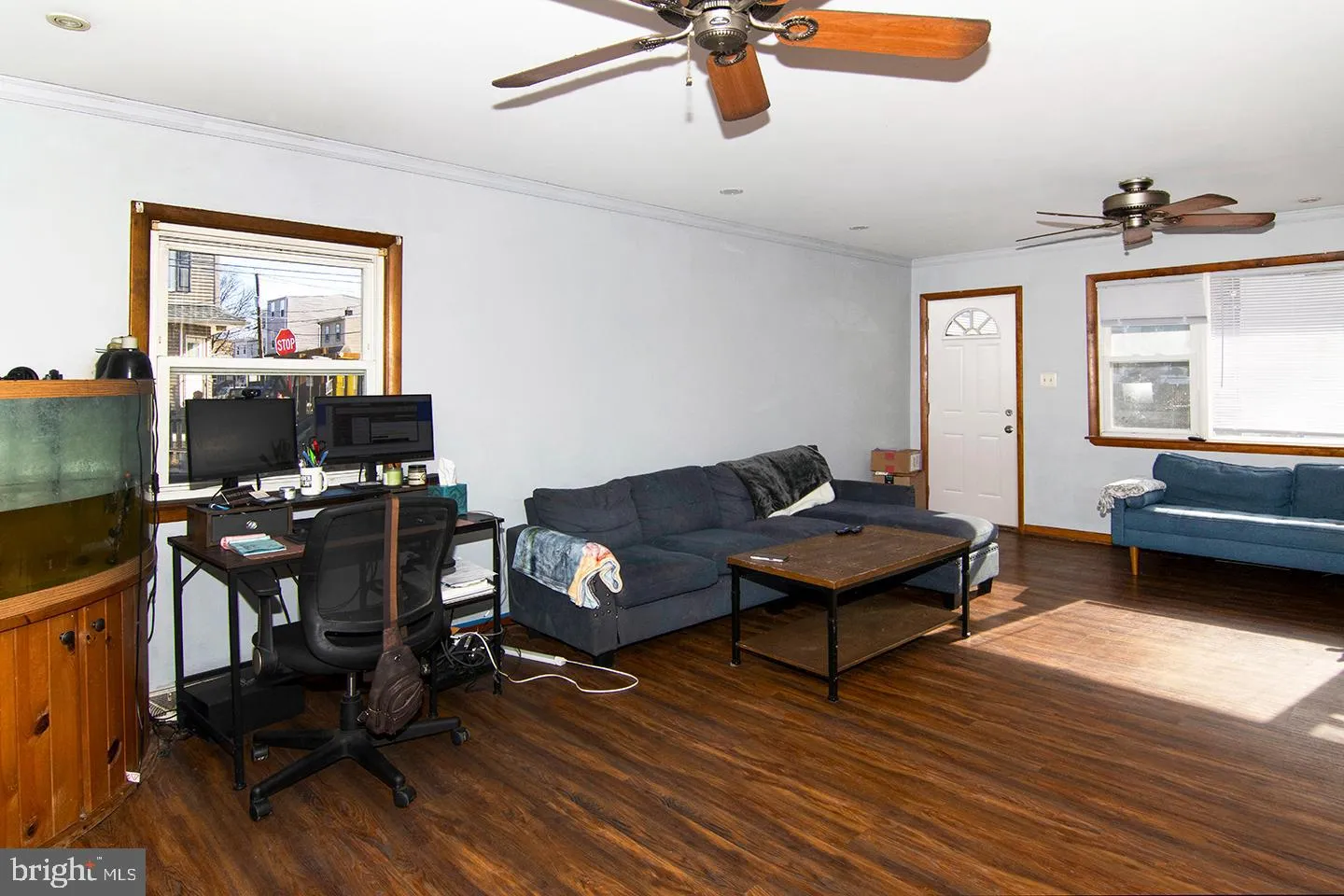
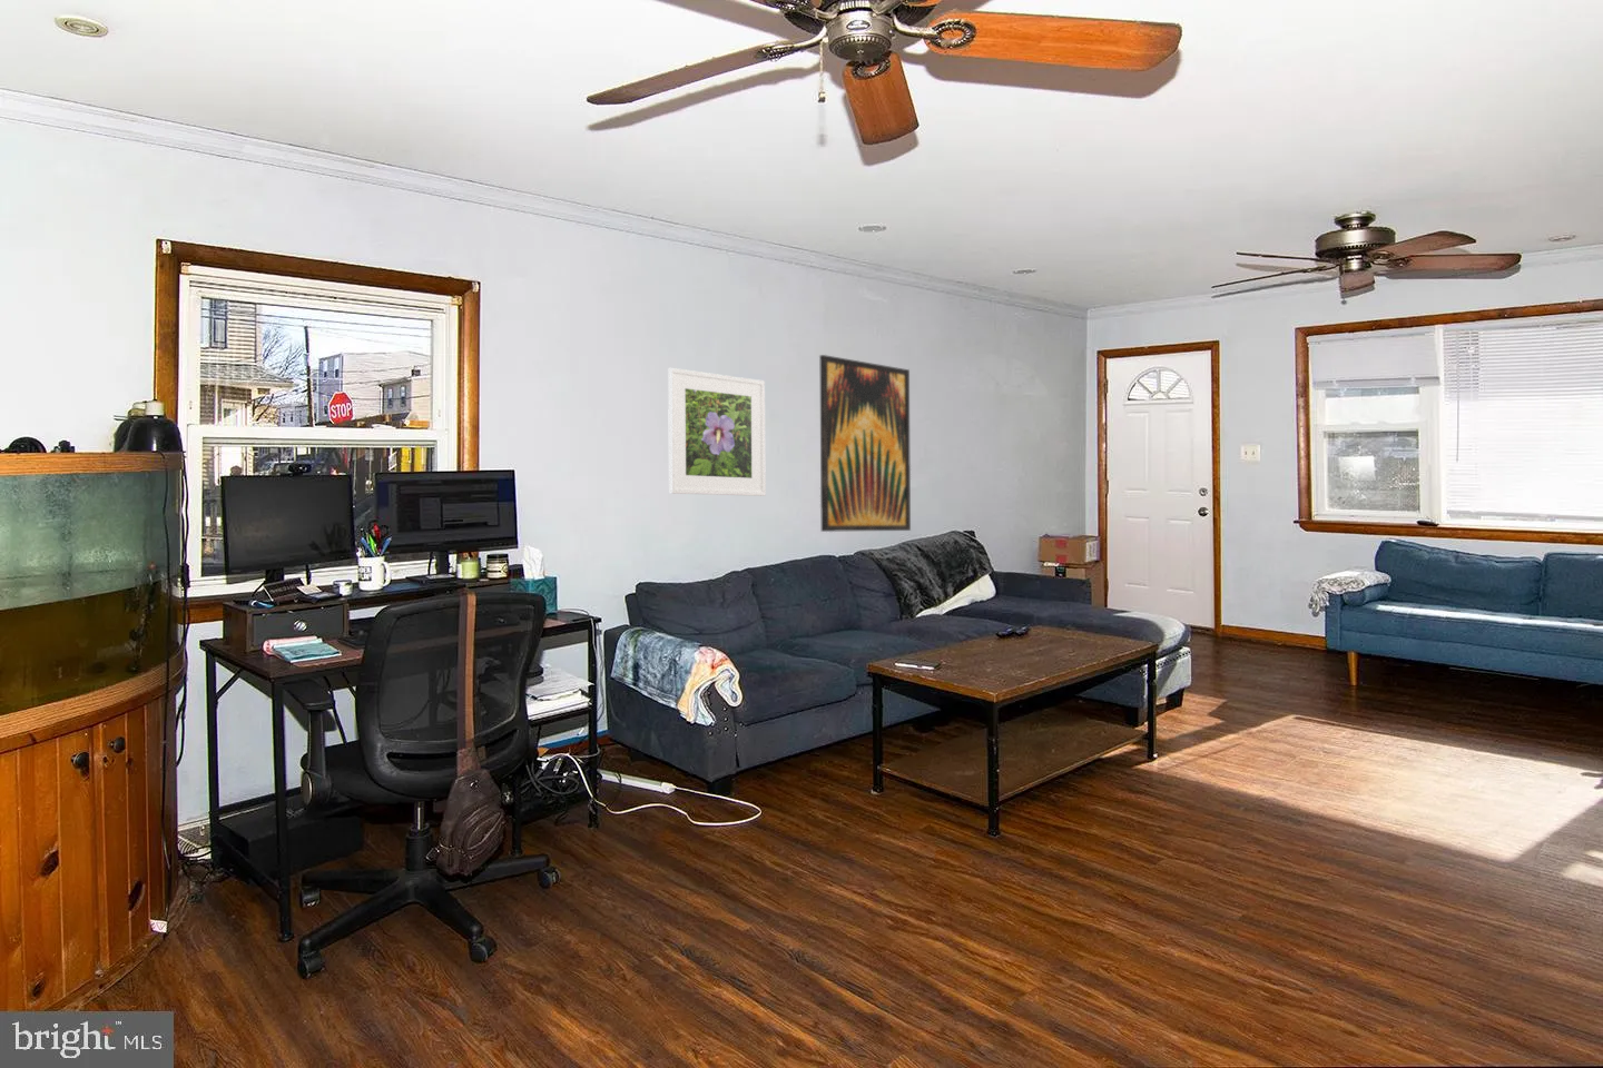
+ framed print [667,367,767,497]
+ wall art [818,354,911,533]
